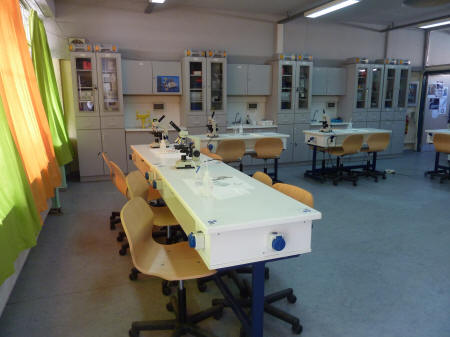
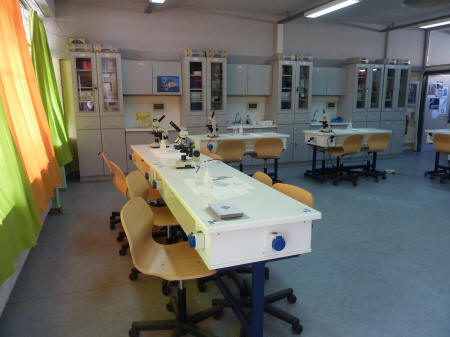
+ notepad [207,201,245,219]
